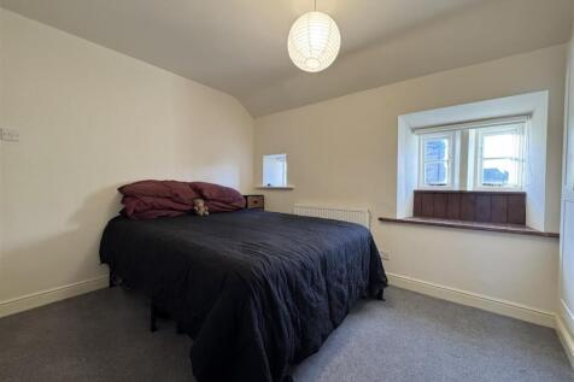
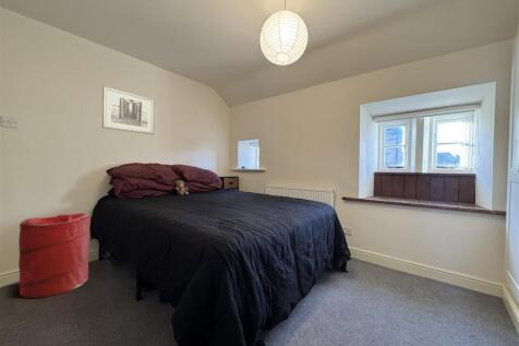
+ laundry hamper [17,212,92,299]
+ wall art [101,85,156,135]
